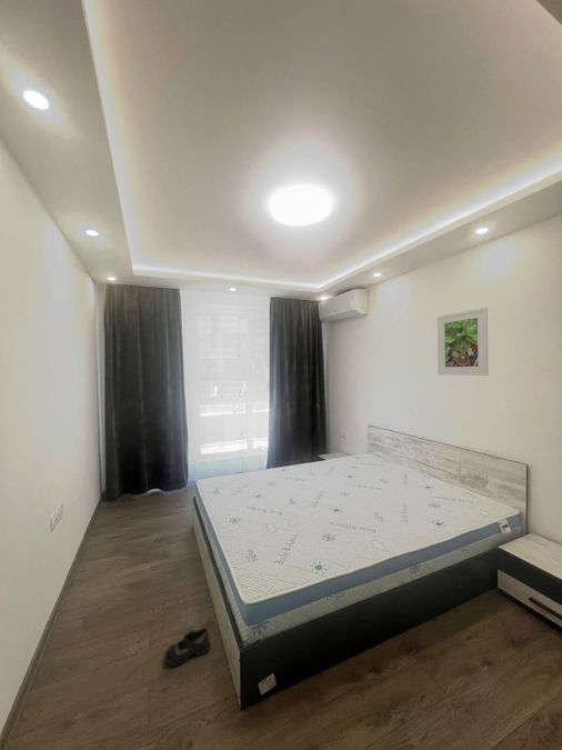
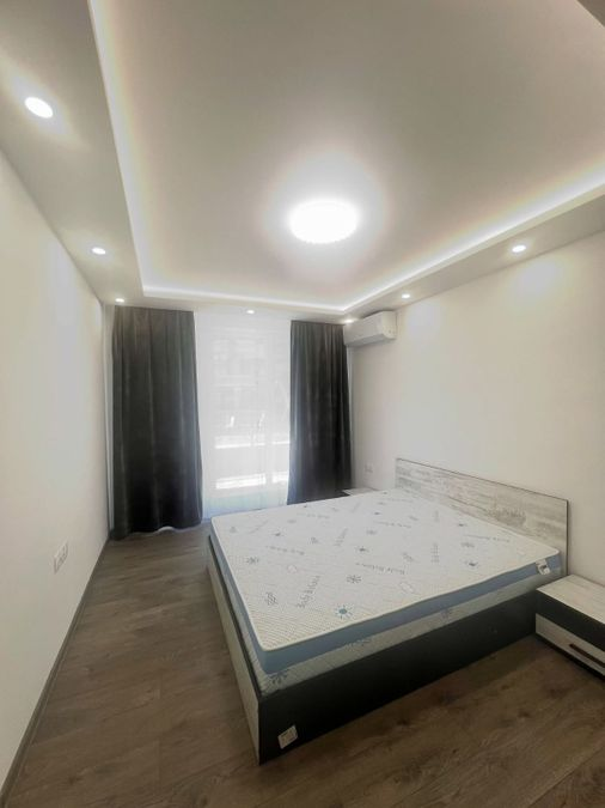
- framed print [436,306,490,377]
- shoe [163,627,211,668]
